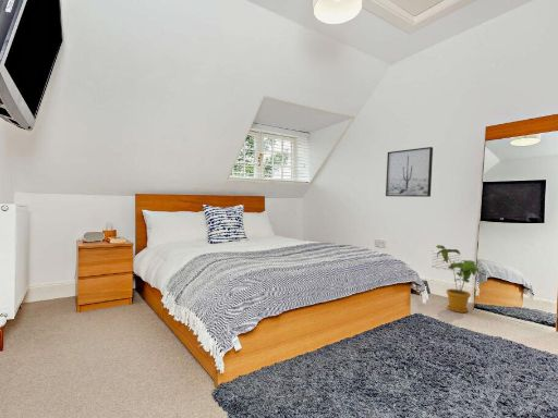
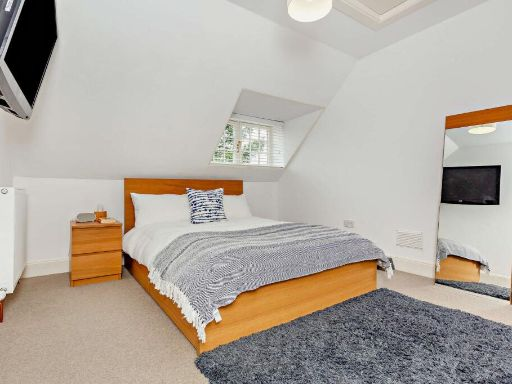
- house plant [435,244,481,314]
- wall art [385,146,434,198]
